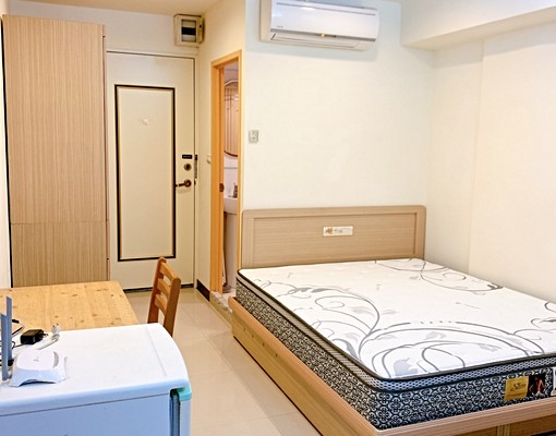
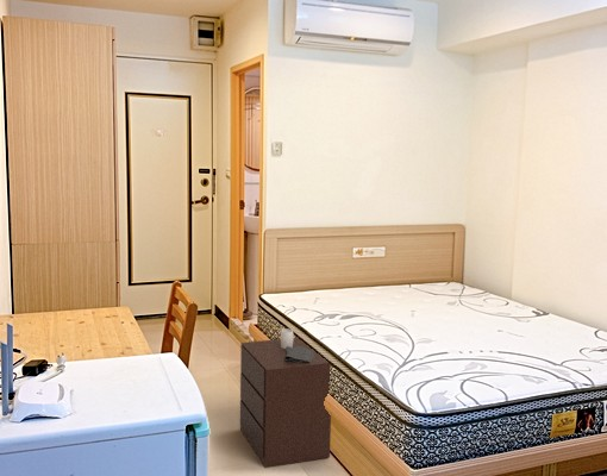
+ nightstand [239,328,332,469]
